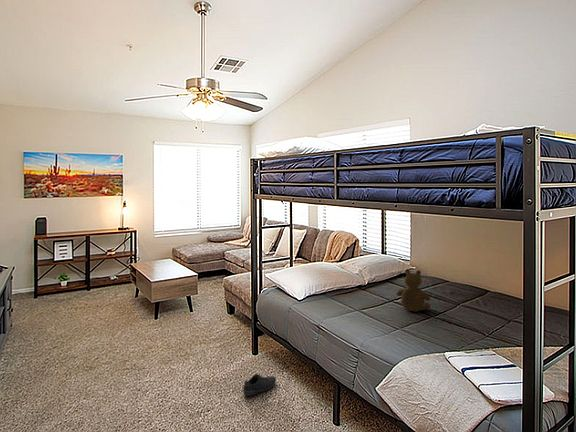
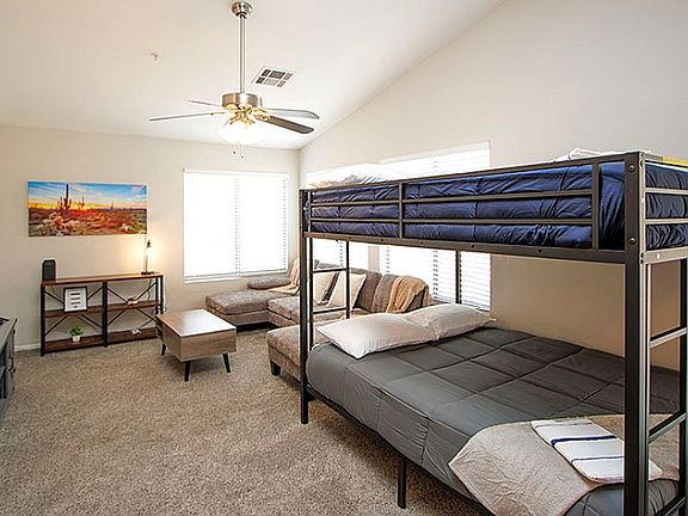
- teddy bear [396,268,432,313]
- shoe [242,373,277,397]
